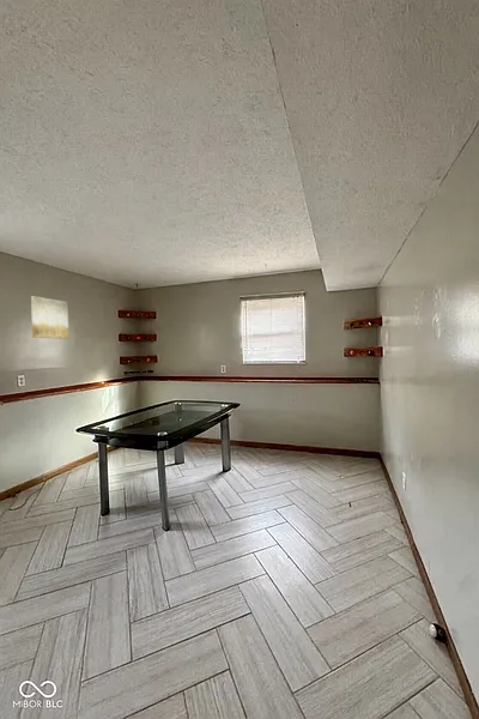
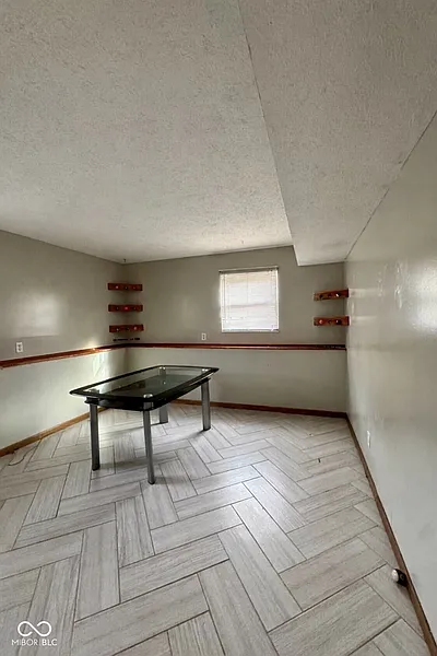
- wall art [30,295,71,340]
